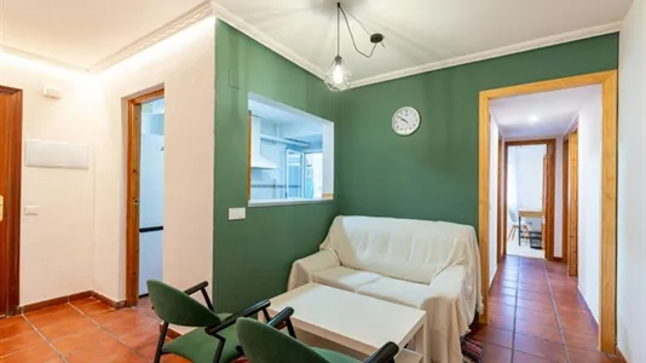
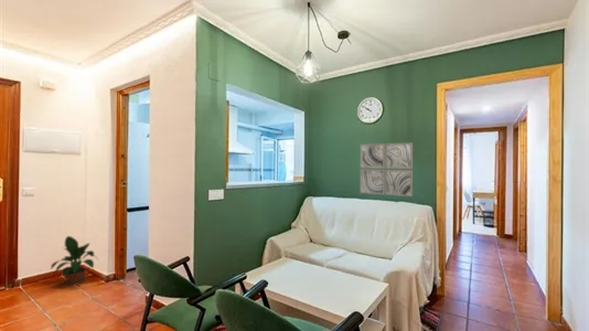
+ wall art [358,141,414,197]
+ potted plant [50,235,98,286]
